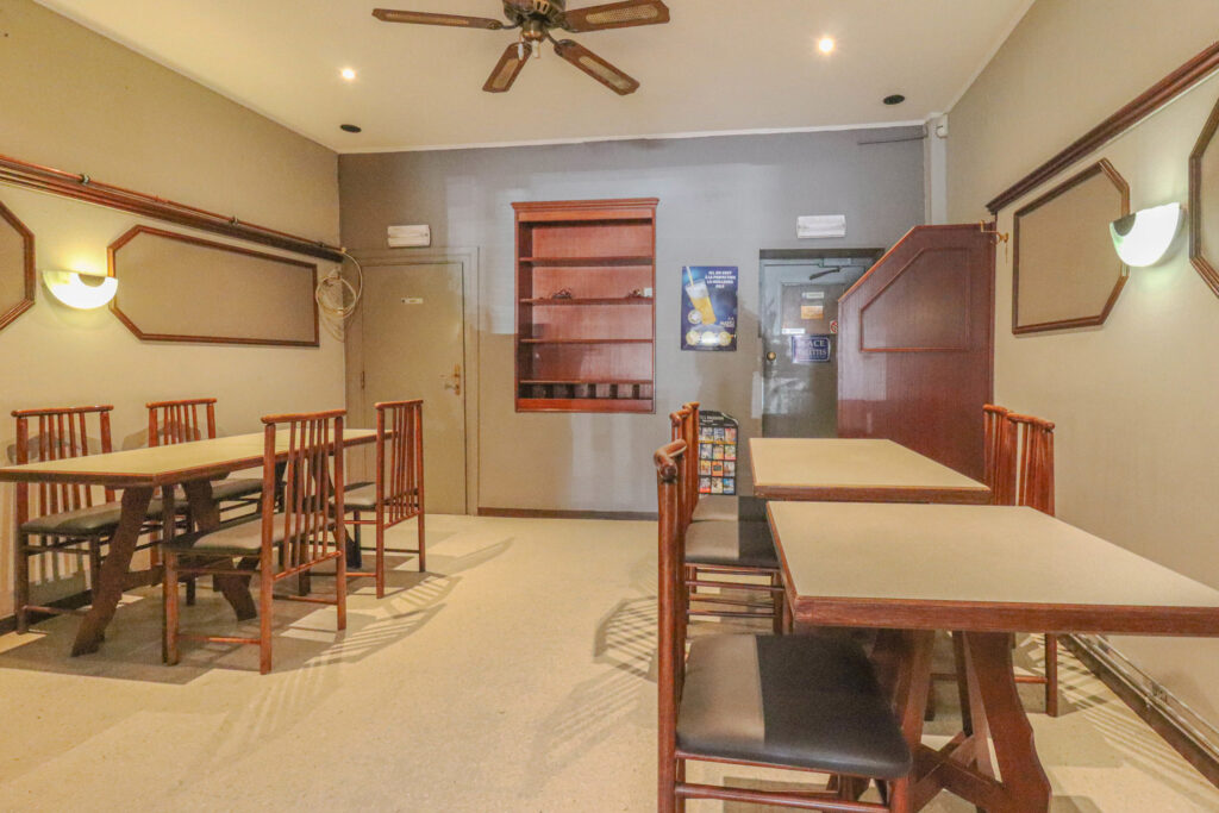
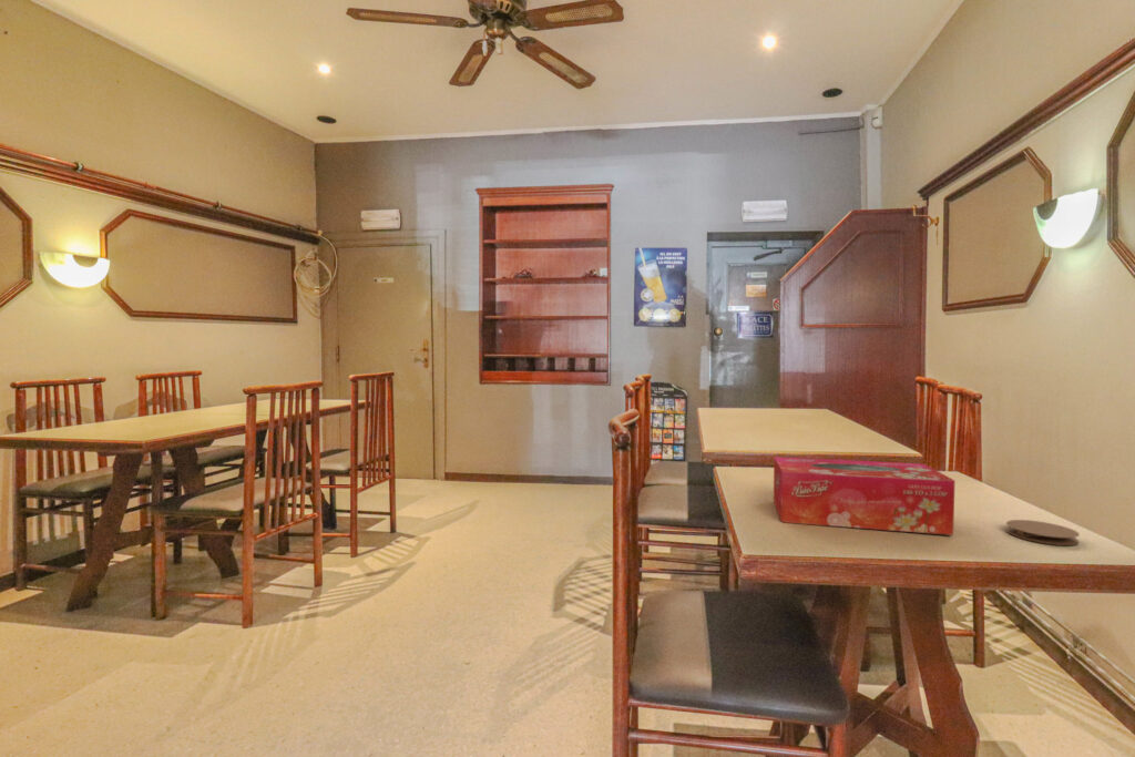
+ coaster [1005,519,1081,546]
+ tissue box [773,456,957,536]
